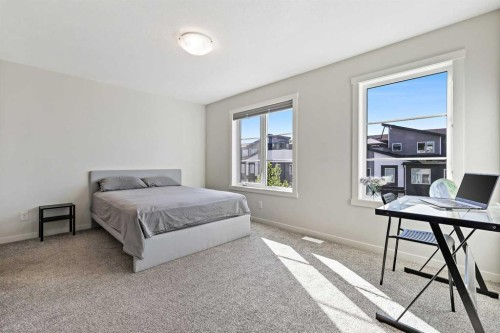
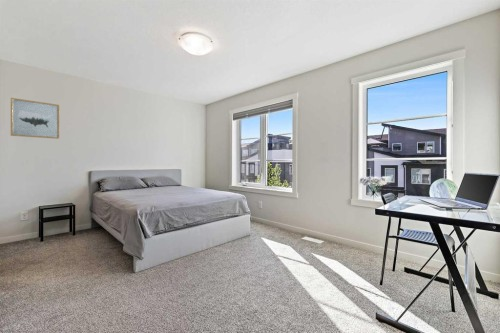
+ wall art [10,97,60,140]
